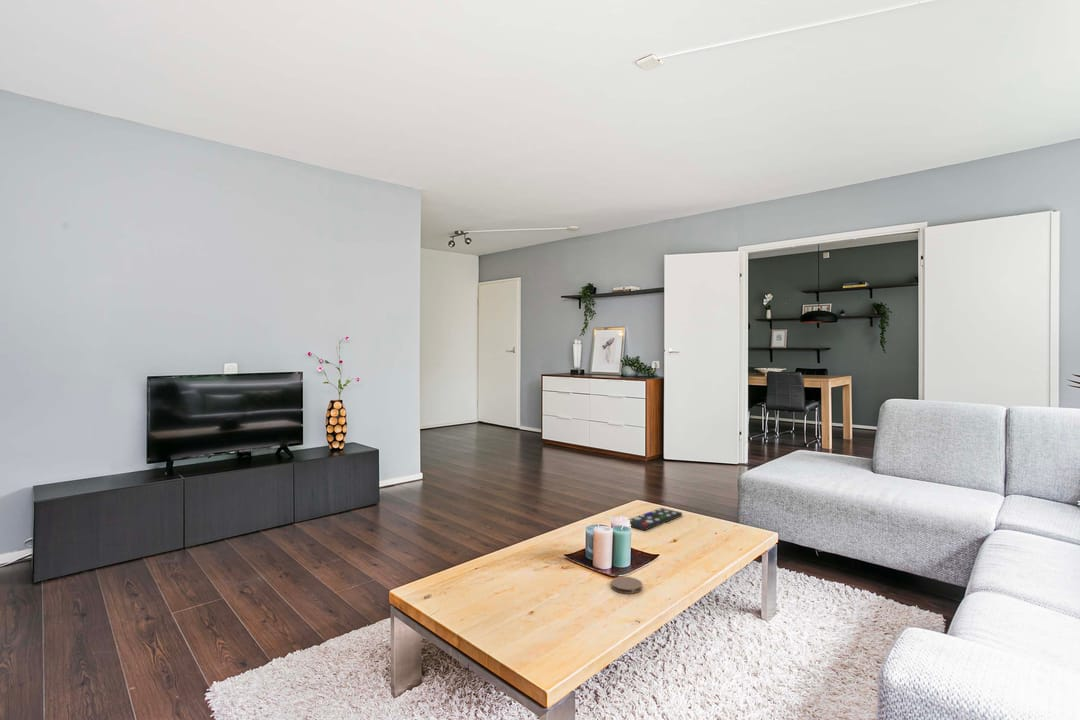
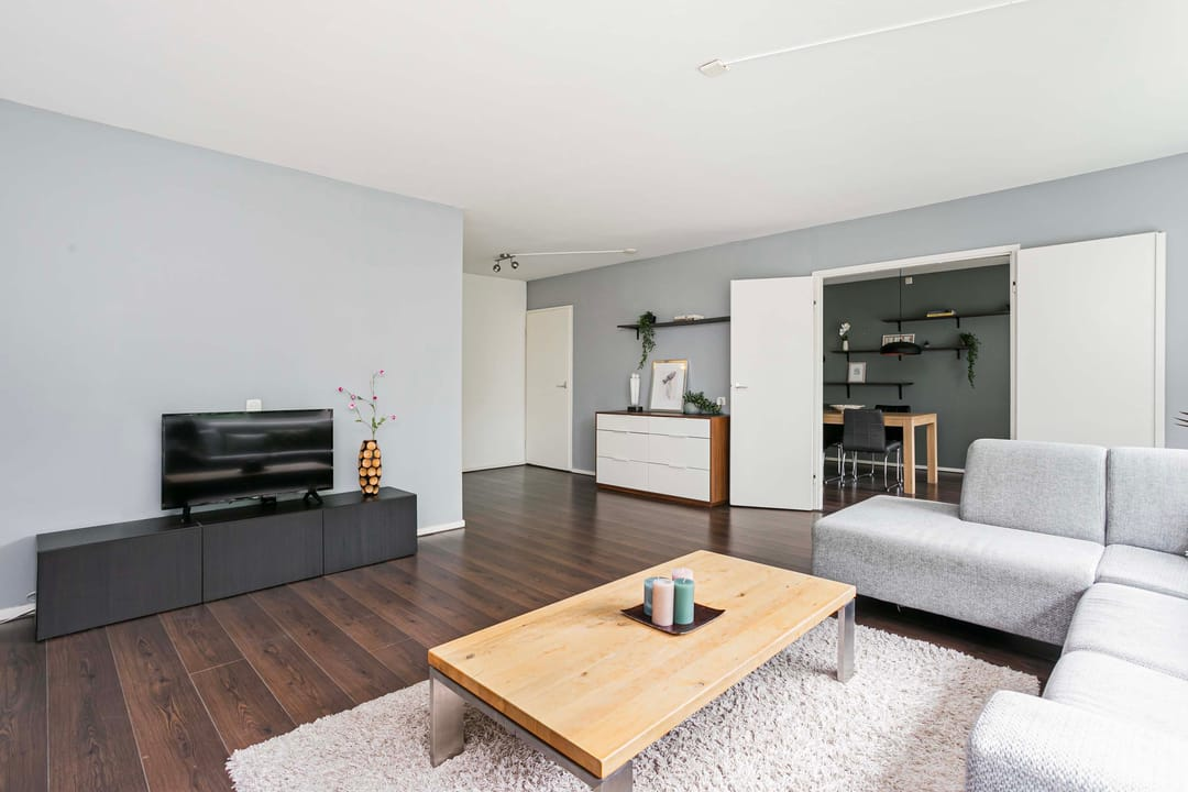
- coaster [610,576,643,595]
- remote control [628,507,683,531]
